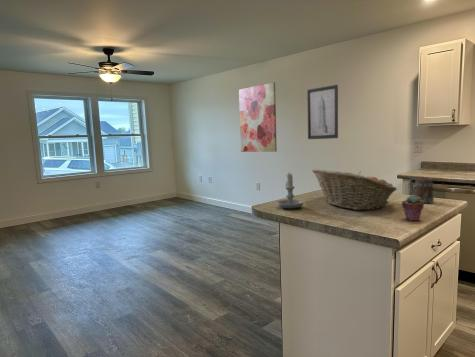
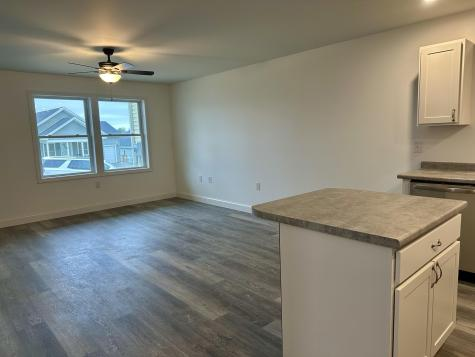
- potted succulent [401,194,425,222]
- candle [277,172,304,209]
- mug [408,177,435,204]
- wall art [306,84,339,140]
- fruit basket [311,168,398,211]
- wall art [238,81,278,153]
